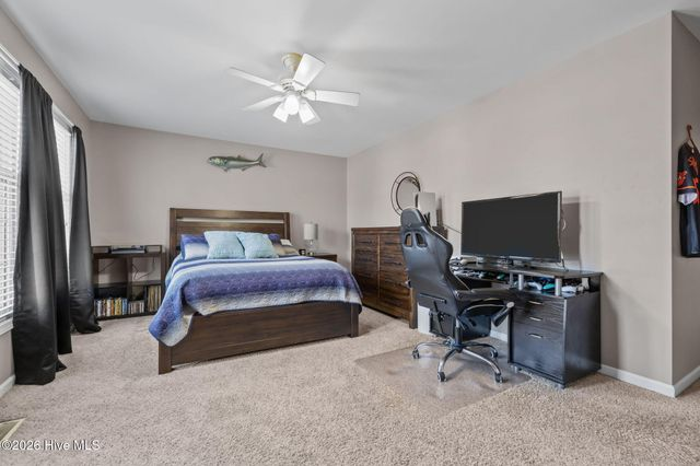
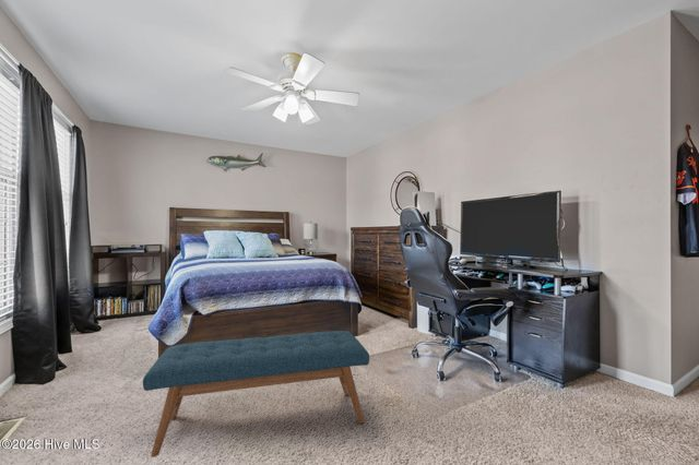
+ bench [142,330,370,458]
